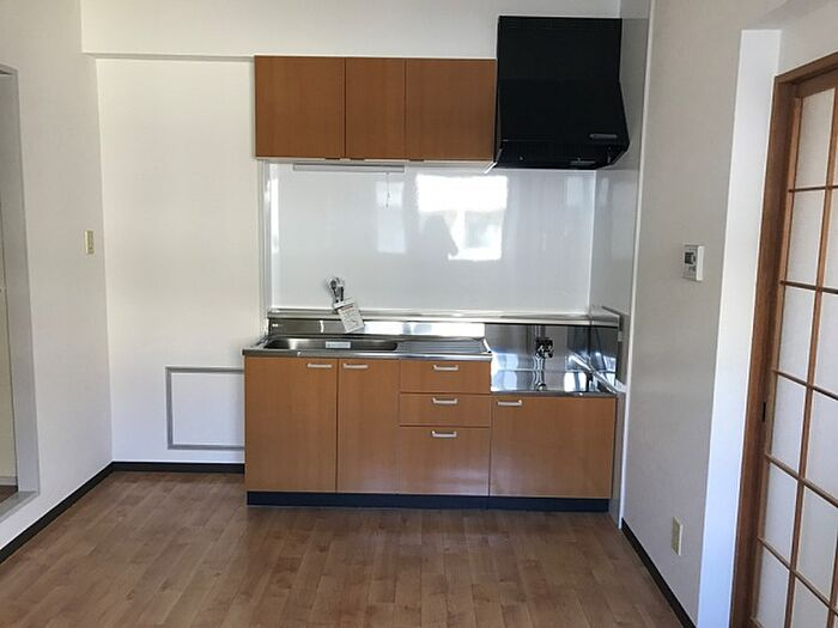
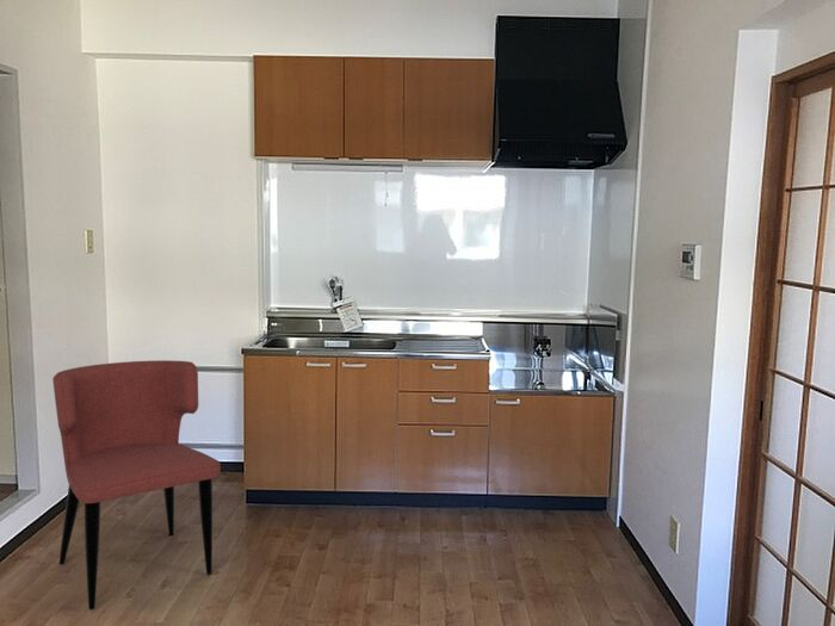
+ dining chair [51,359,222,612]
